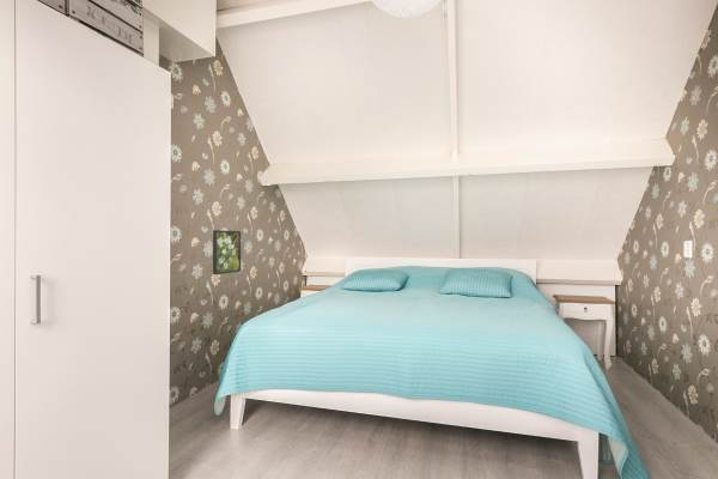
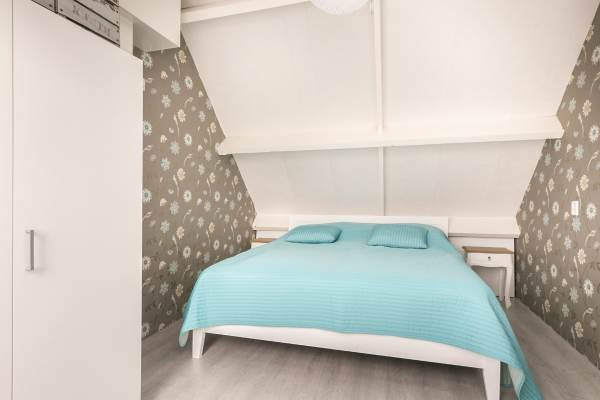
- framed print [212,229,242,275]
